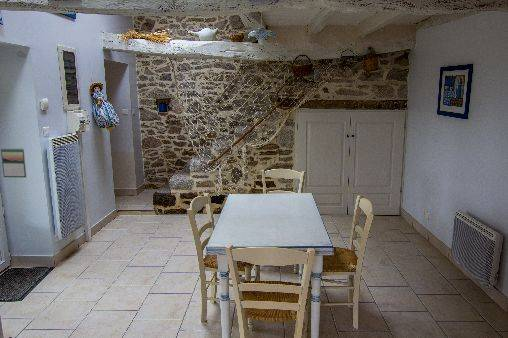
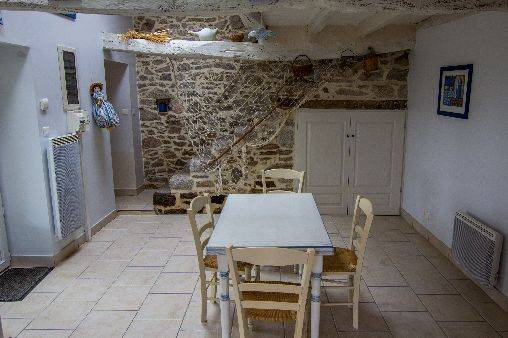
- calendar [0,147,27,179]
